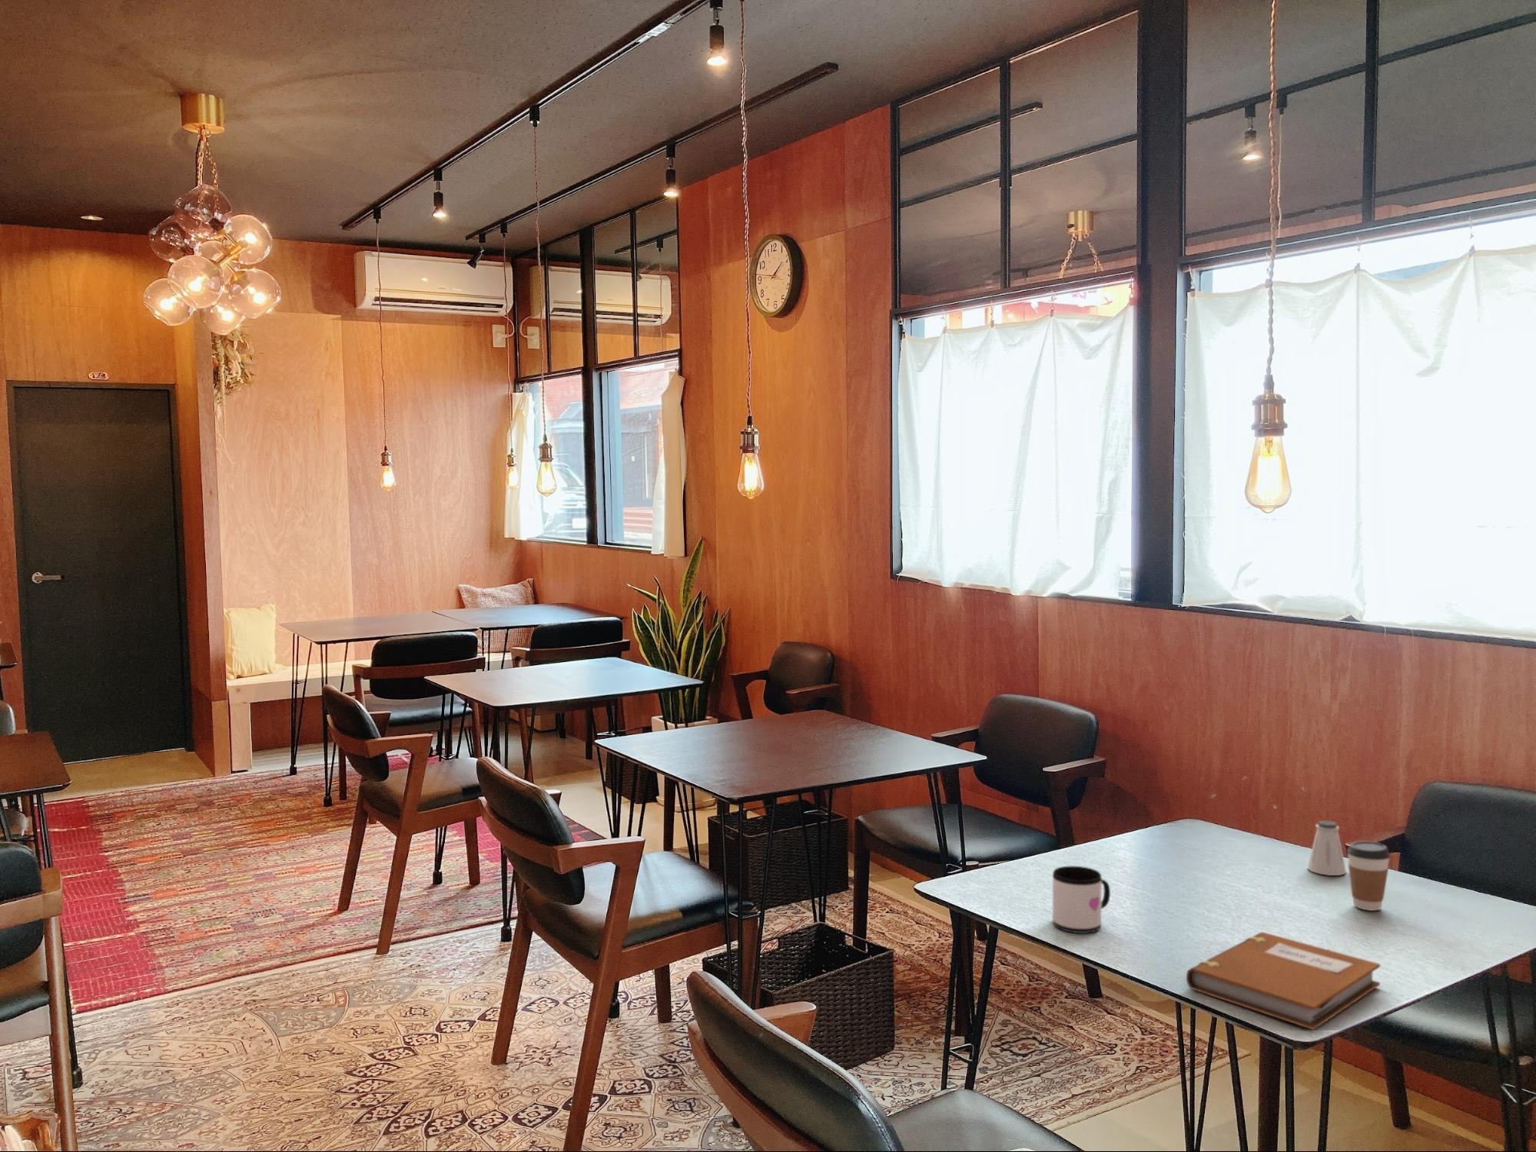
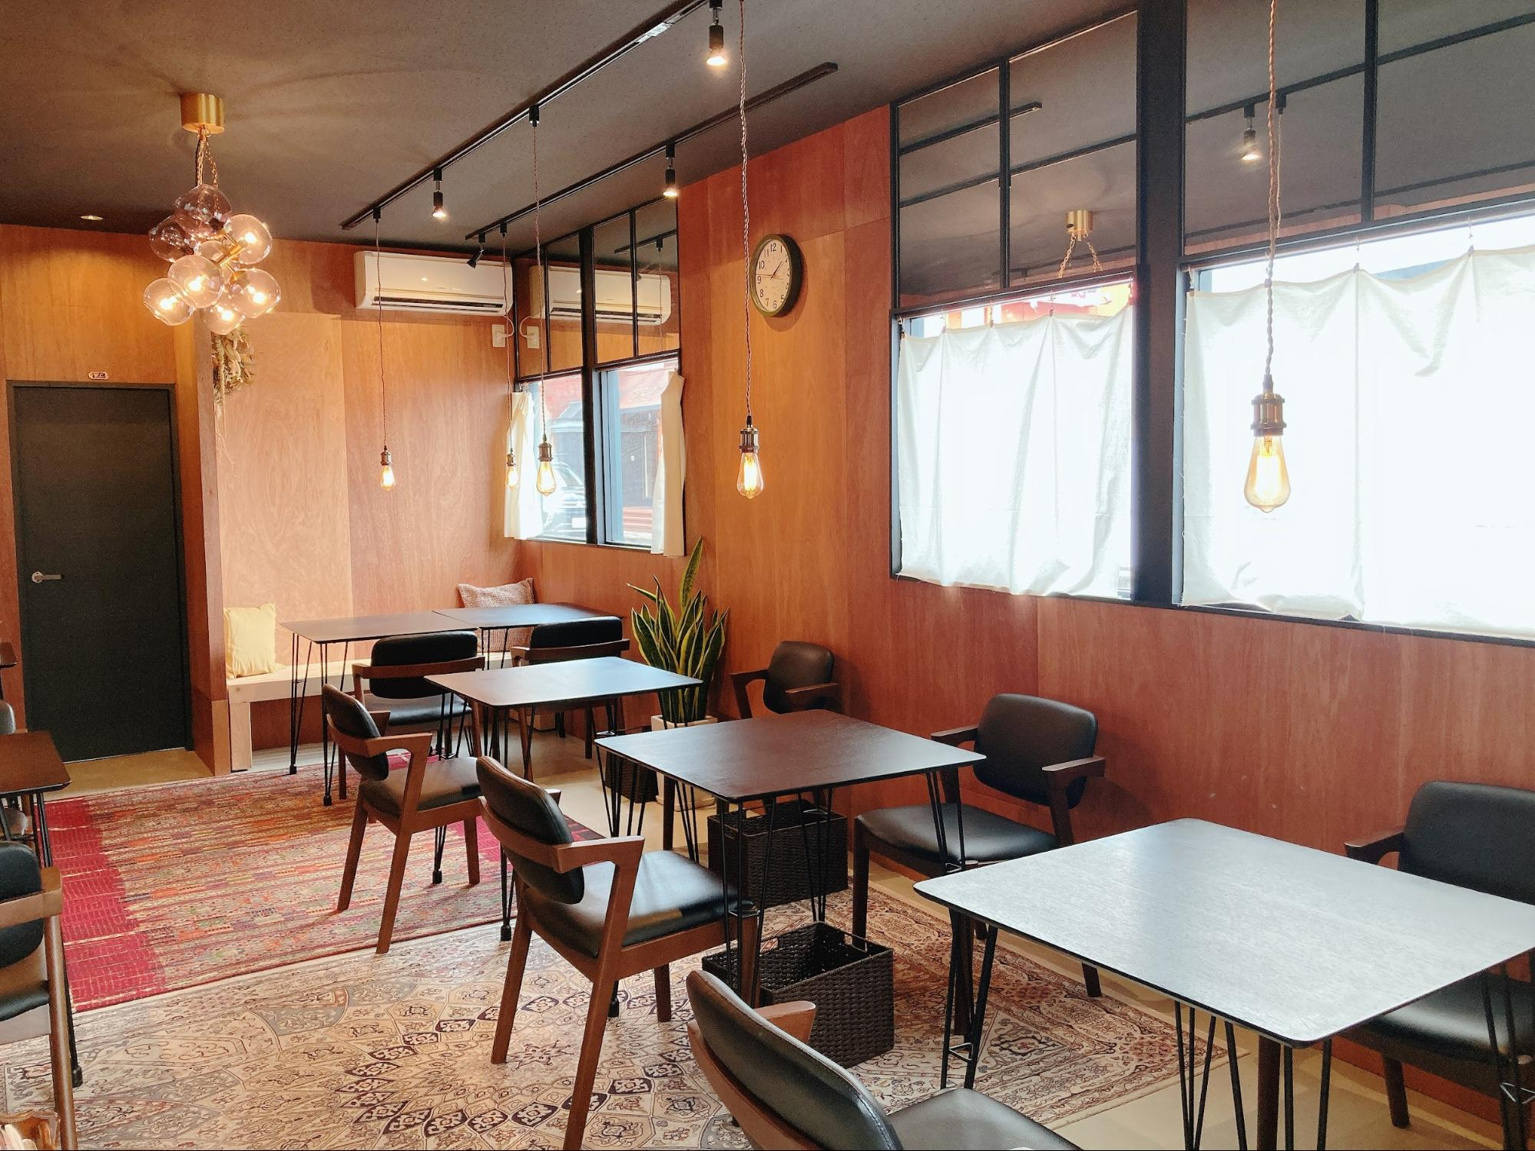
- notebook [1186,932,1381,1031]
- coffee cup [1346,841,1391,911]
- mug [1052,865,1111,934]
- saltshaker [1306,820,1347,876]
